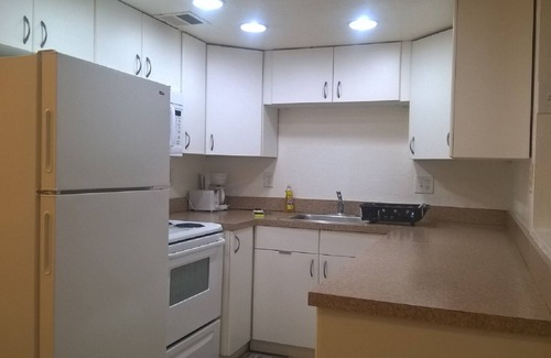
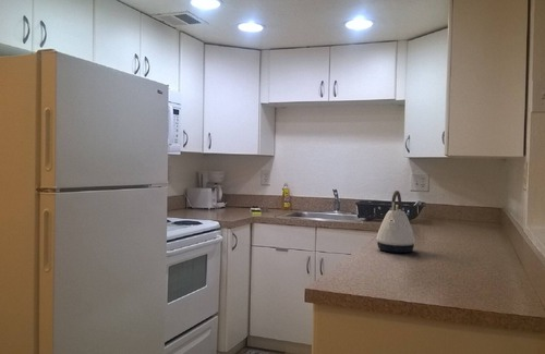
+ kettle [375,190,416,254]
